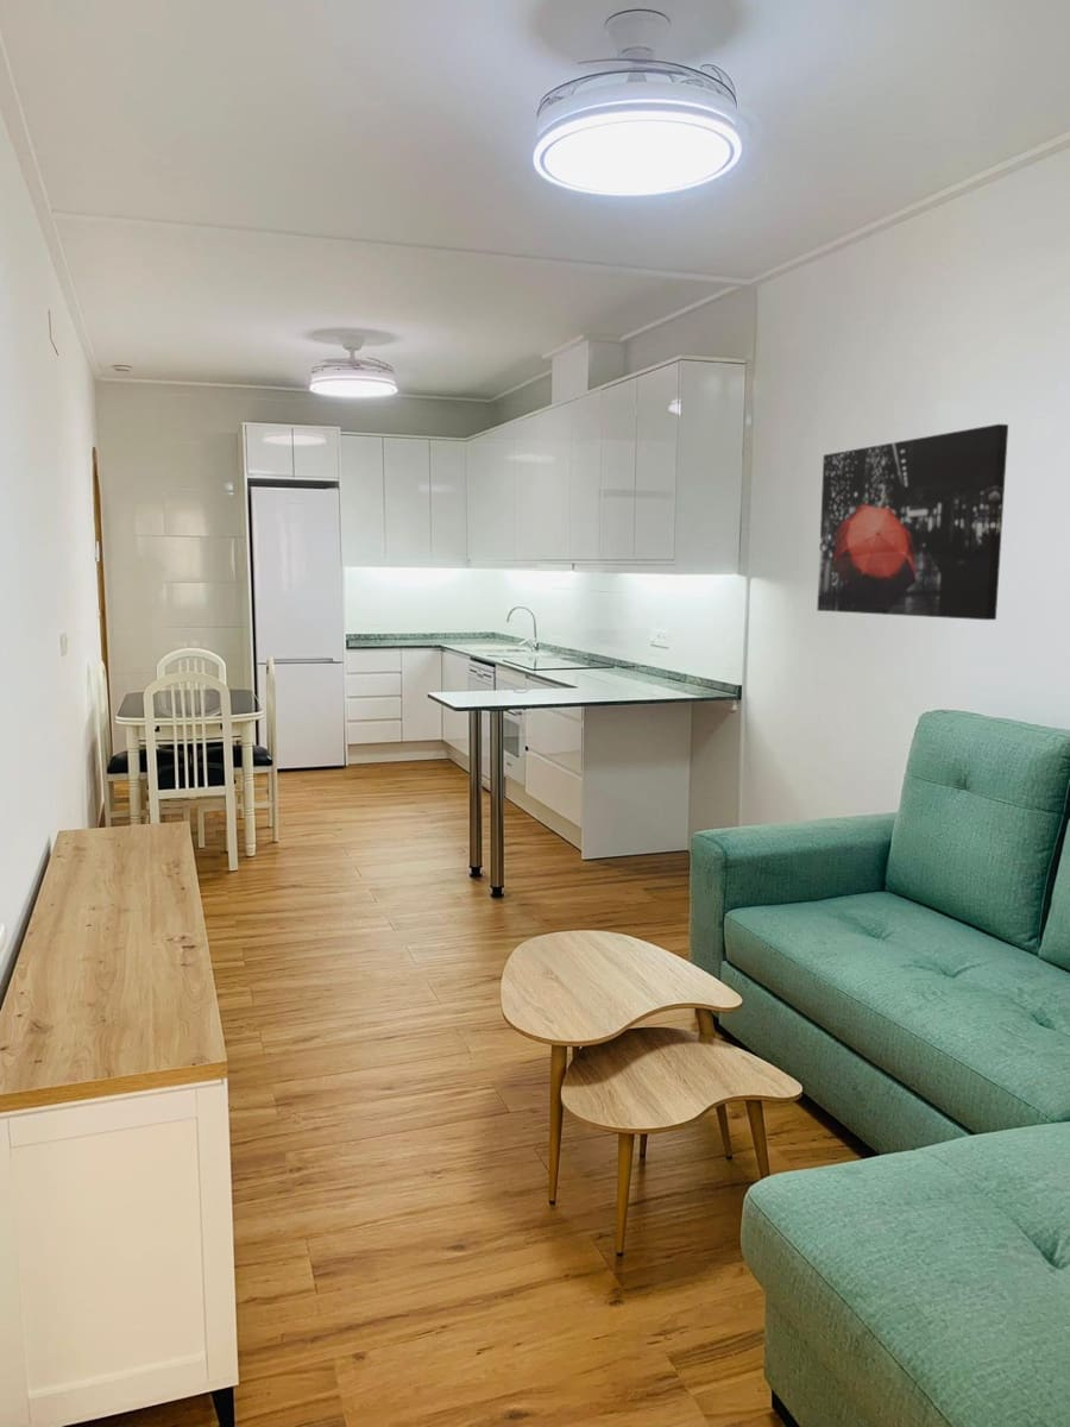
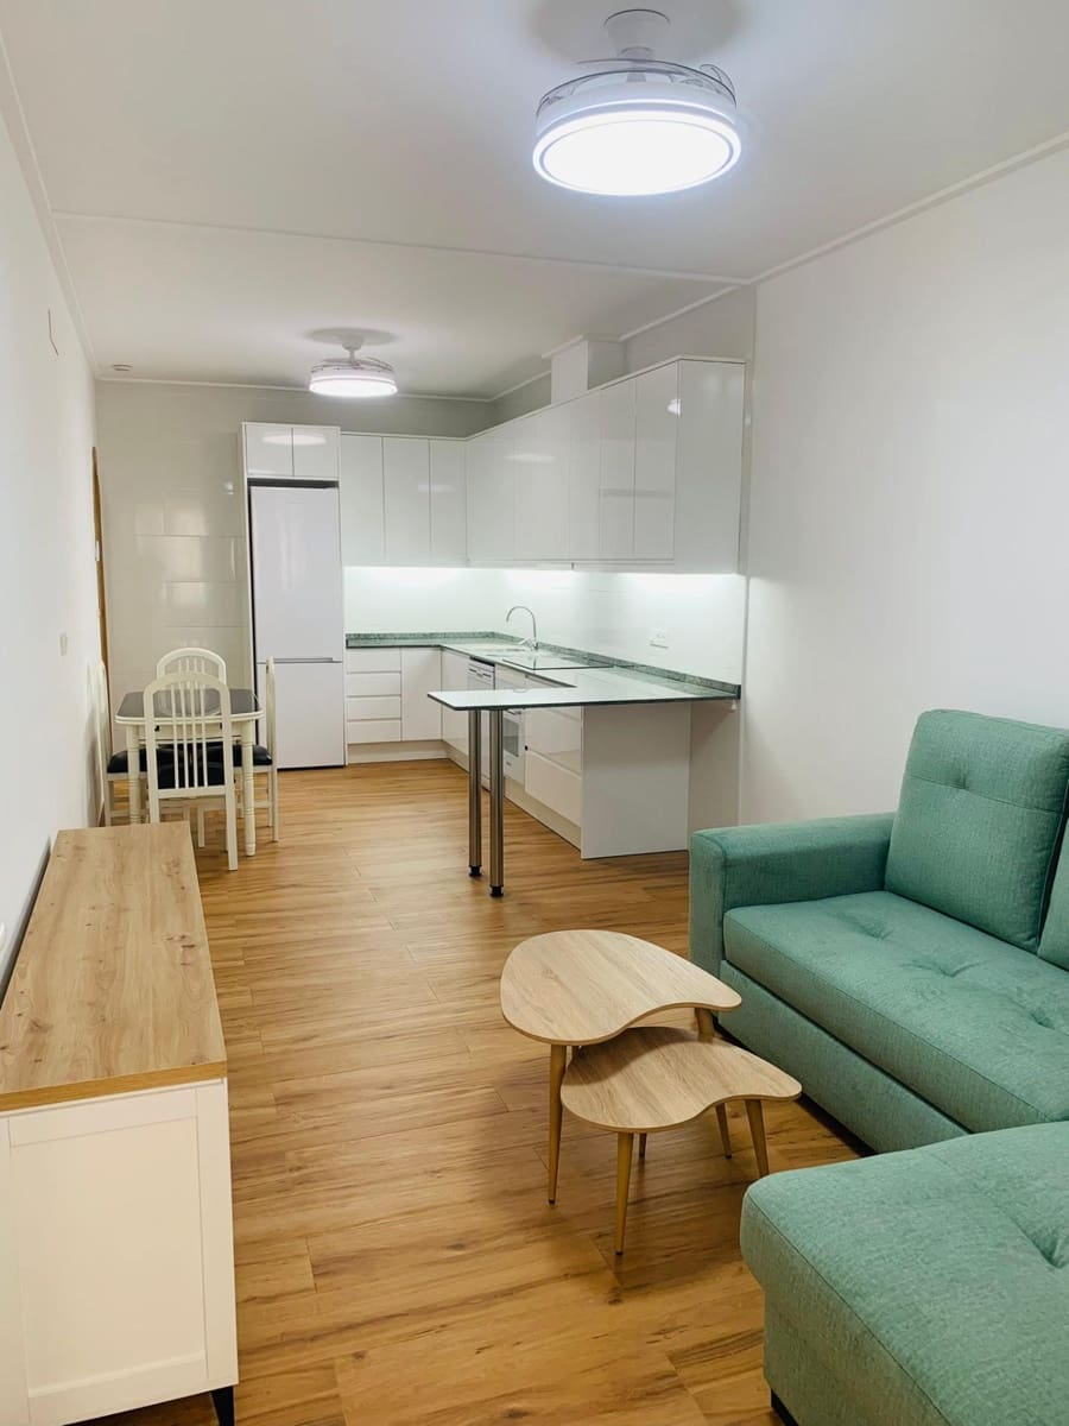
- wall art [816,423,1009,621]
